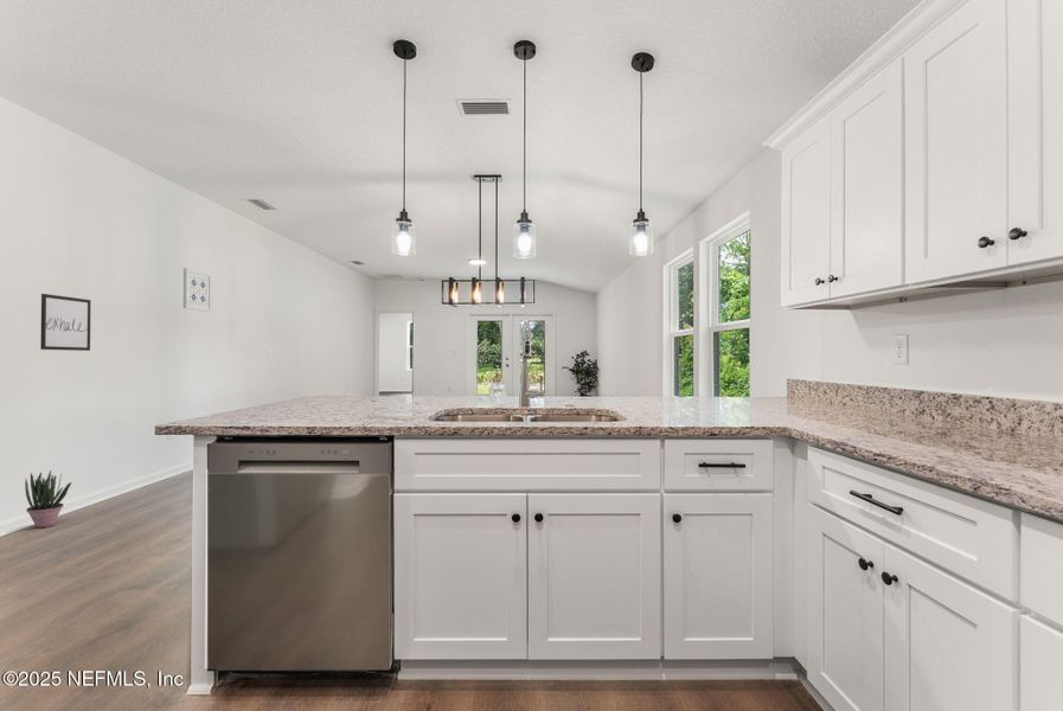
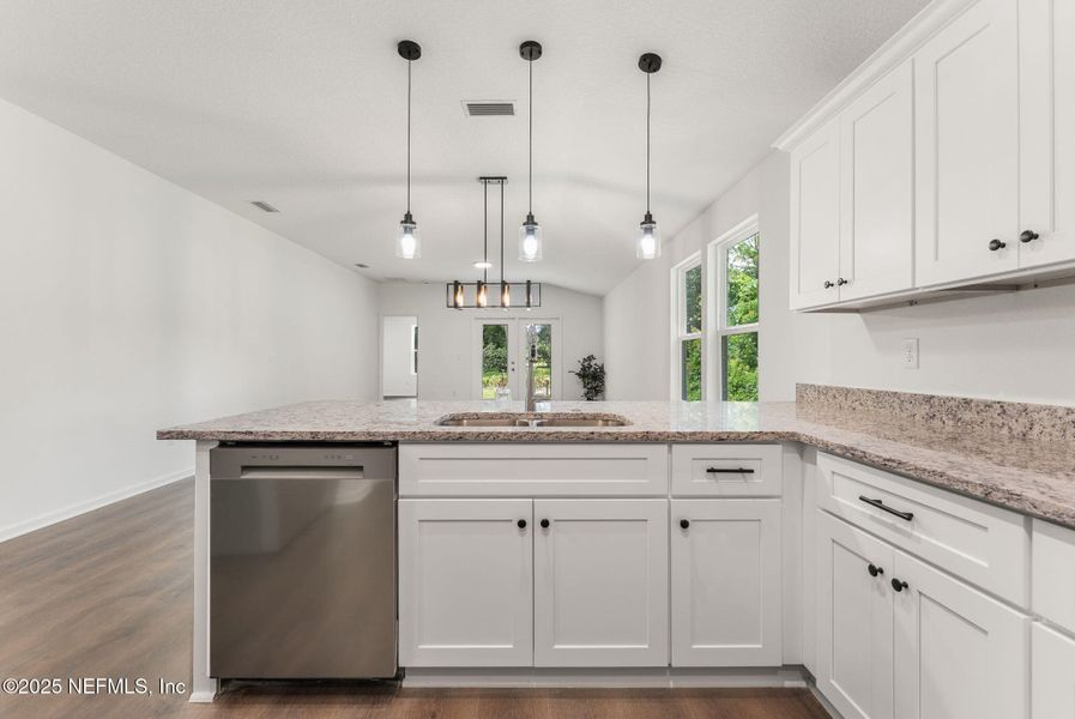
- potted plant [24,469,72,529]
- wall art [182,267,212,313]
- wall art [39,293,92,352]
